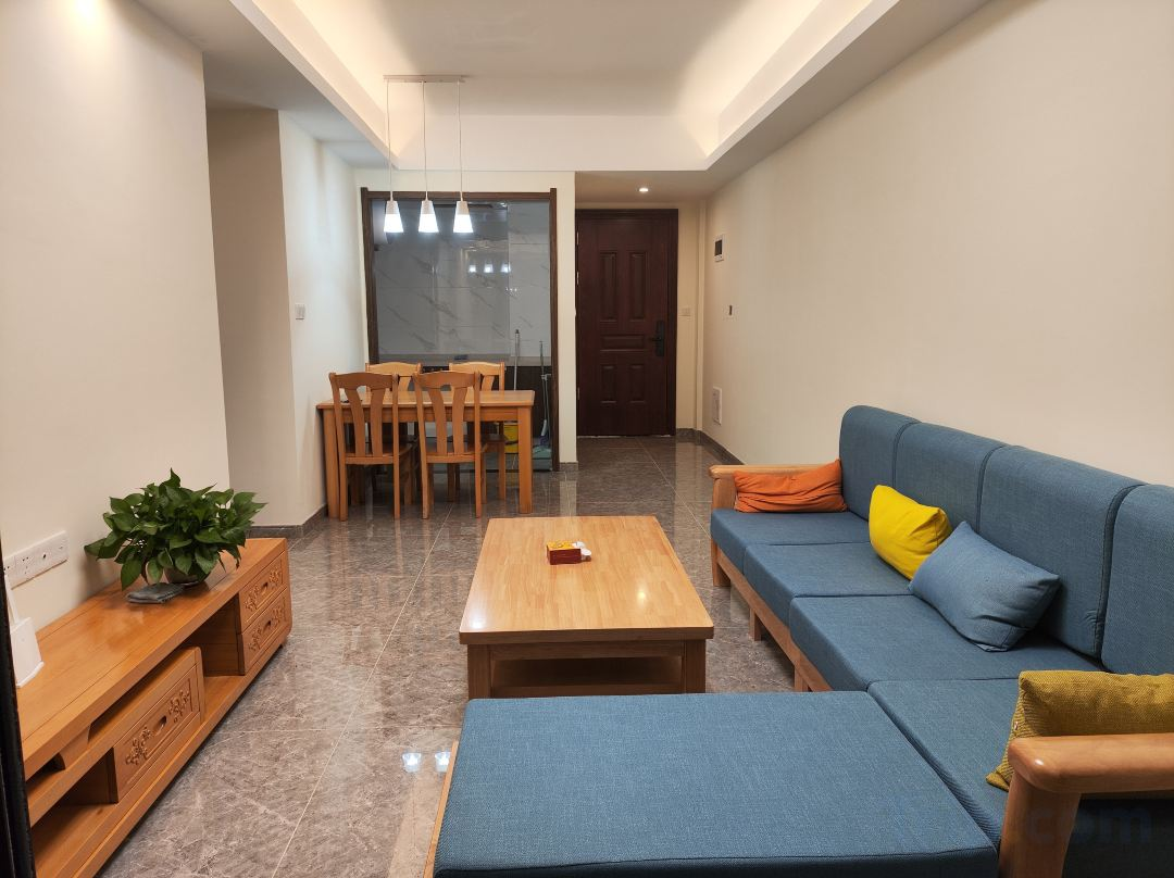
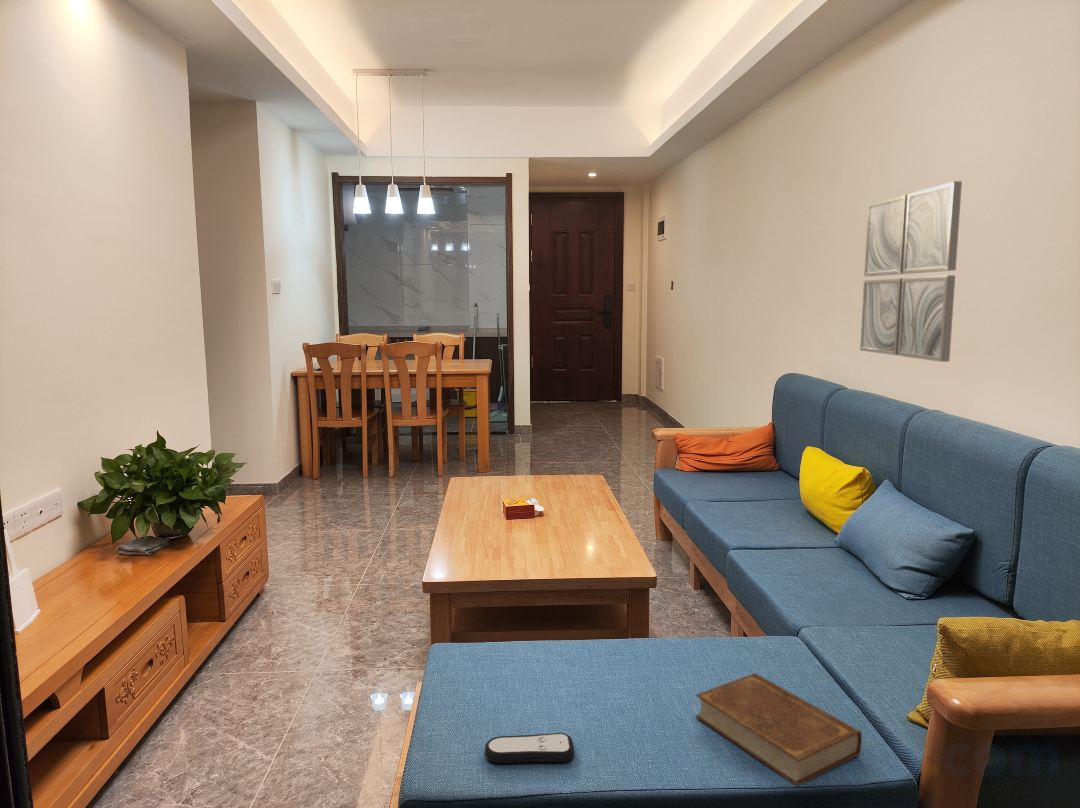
+ book [694,672,863,787]
+ wall art [859,180,963,363]
+ remote control [484,732,576,764]
